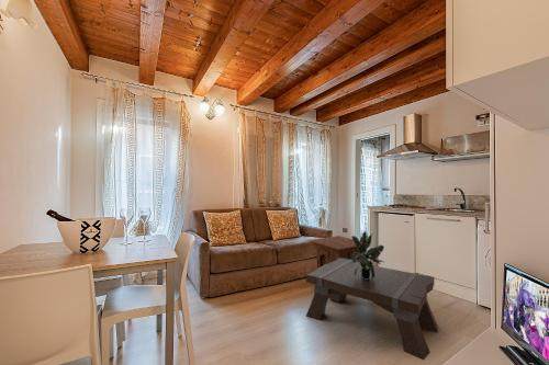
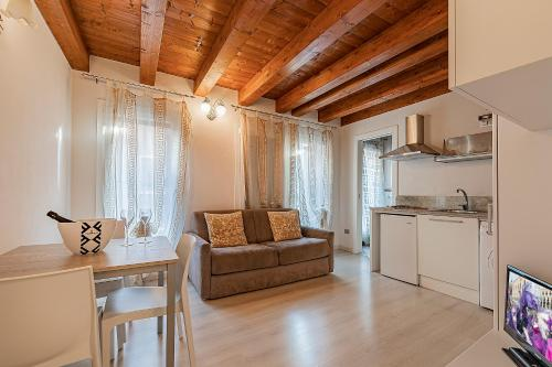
- coffee table [305,258,439,361]
- side table [309,235,362,270]
- potted plant [348,230,385,280]
